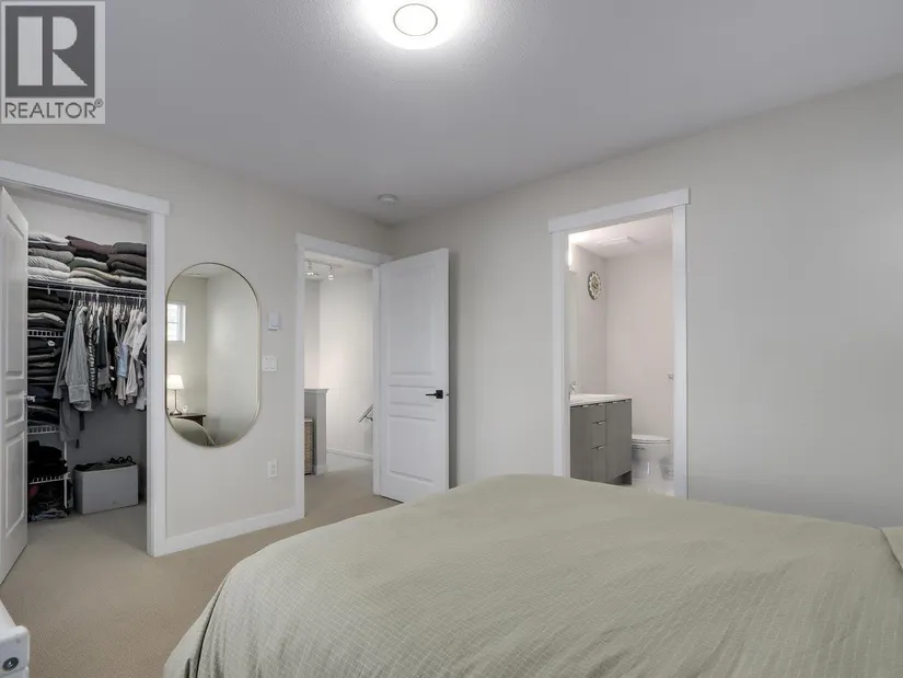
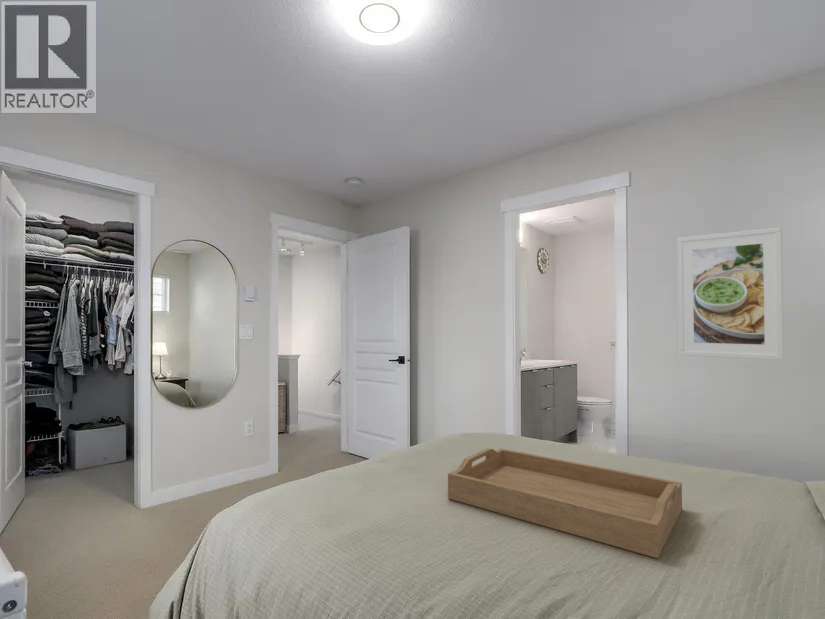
+ serving tray [447,447,683,559]
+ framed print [676,226,785,361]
